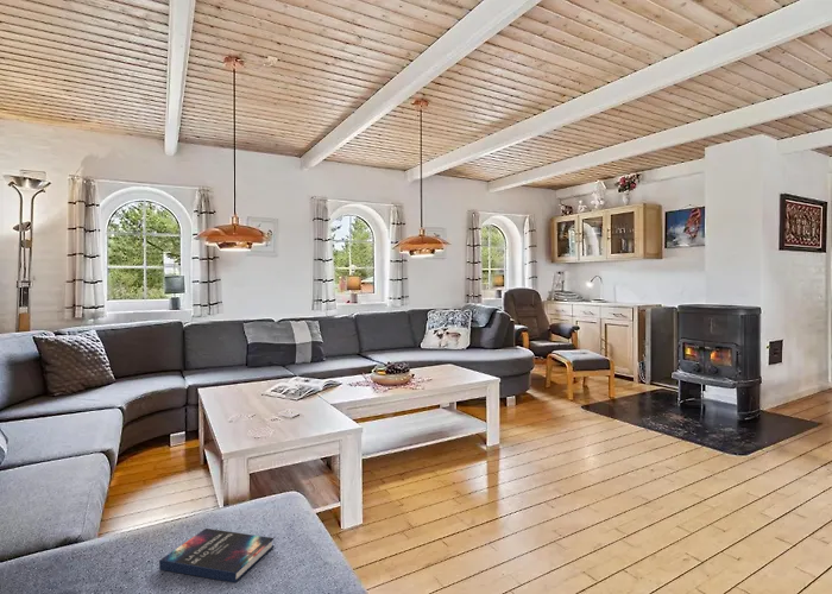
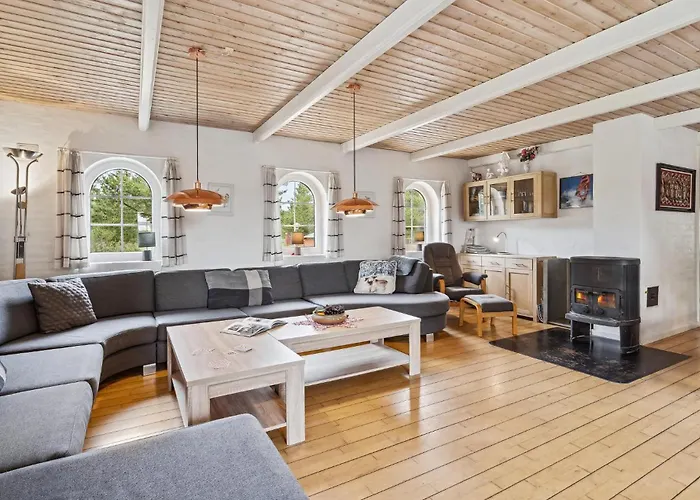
- hardback book [158,527,276,583]
